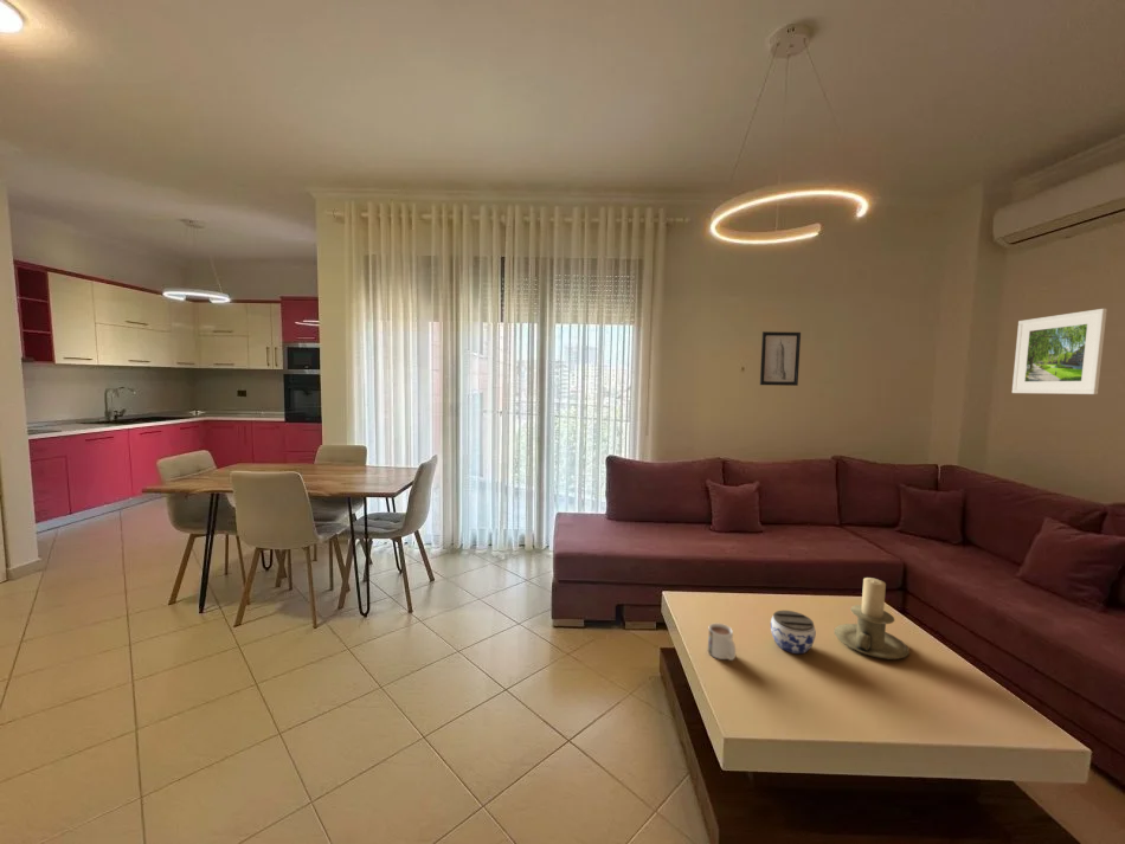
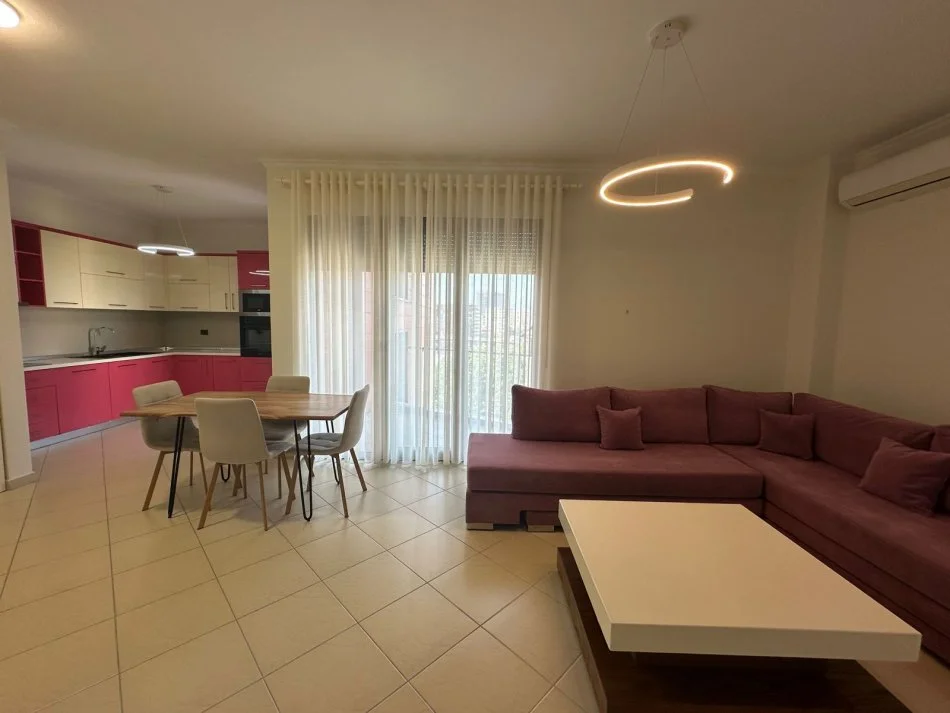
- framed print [1011,308,1108,395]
- candle holder [832,576,911,661]
- jar [770,610,817,655]
- mug [707,623,737,662]
- wall art [759,330,802,387]
